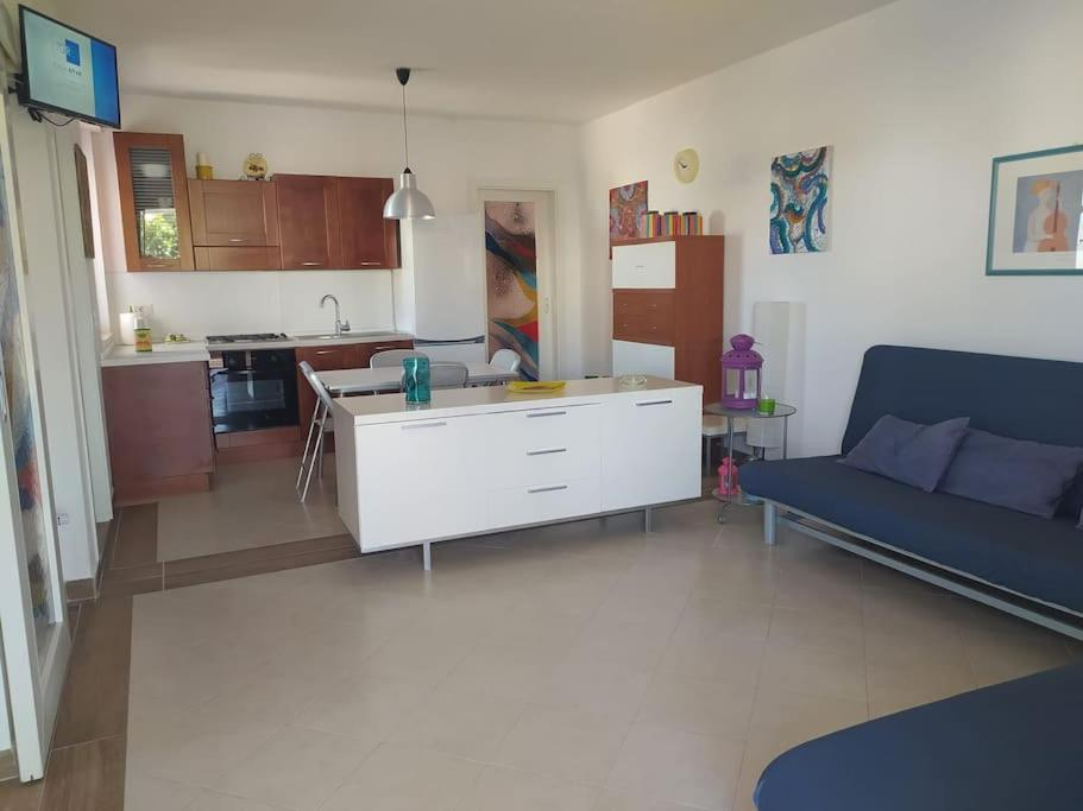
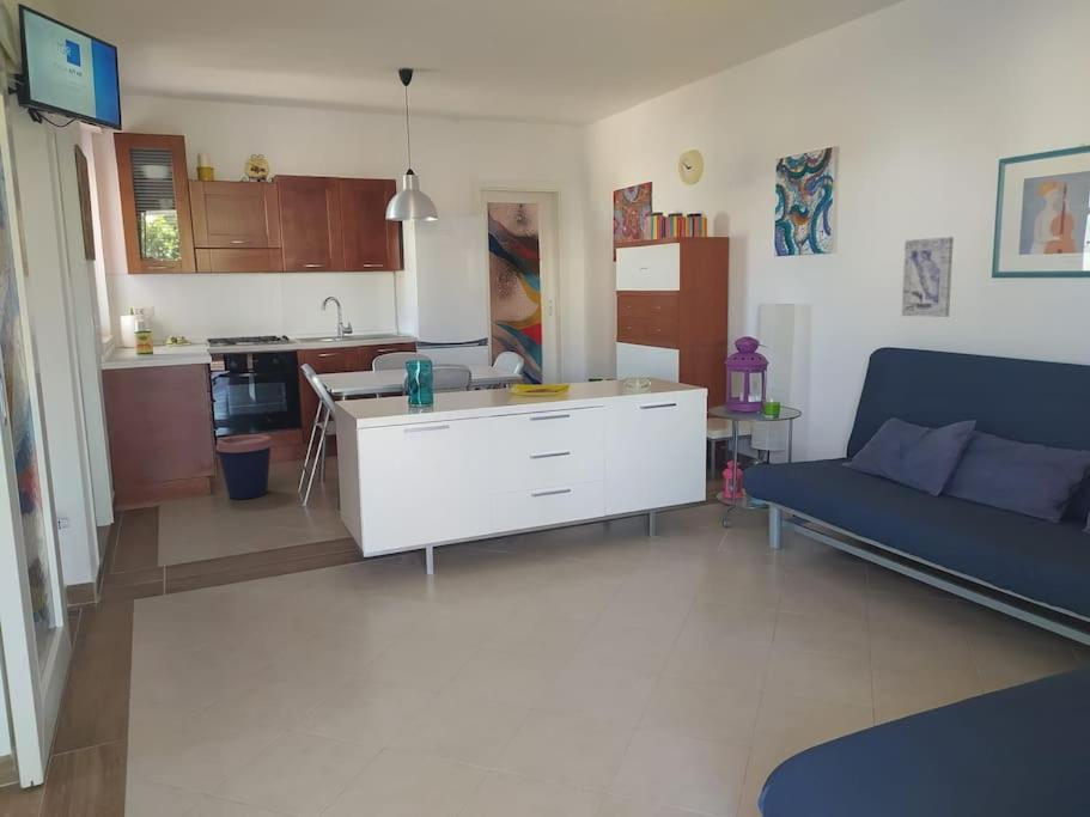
+ wall art [901,236,955,318]
+ coffee cup [214,434,274,500]
